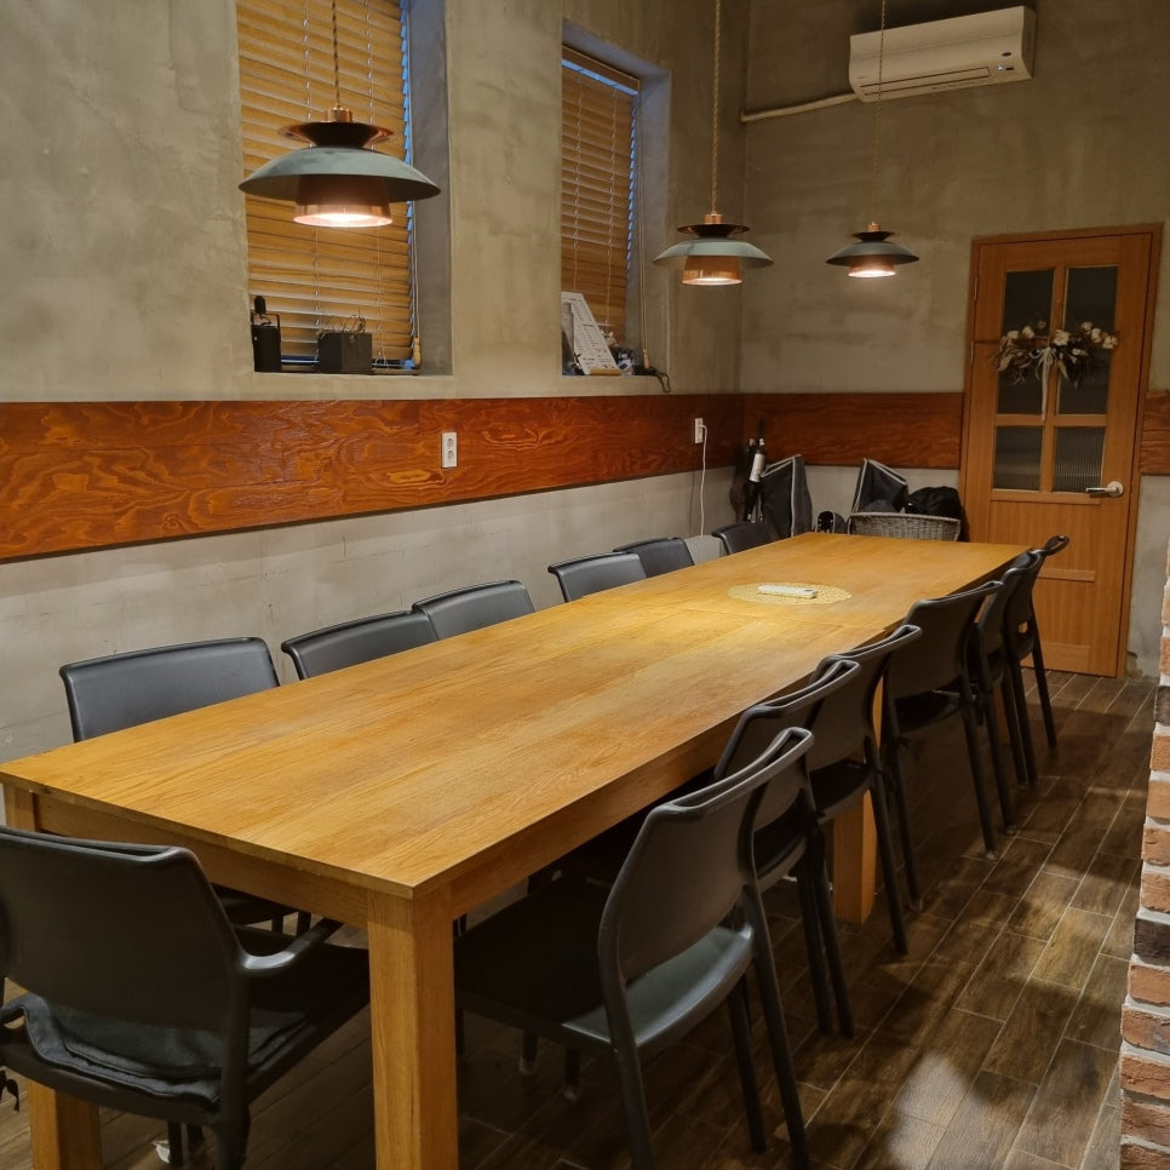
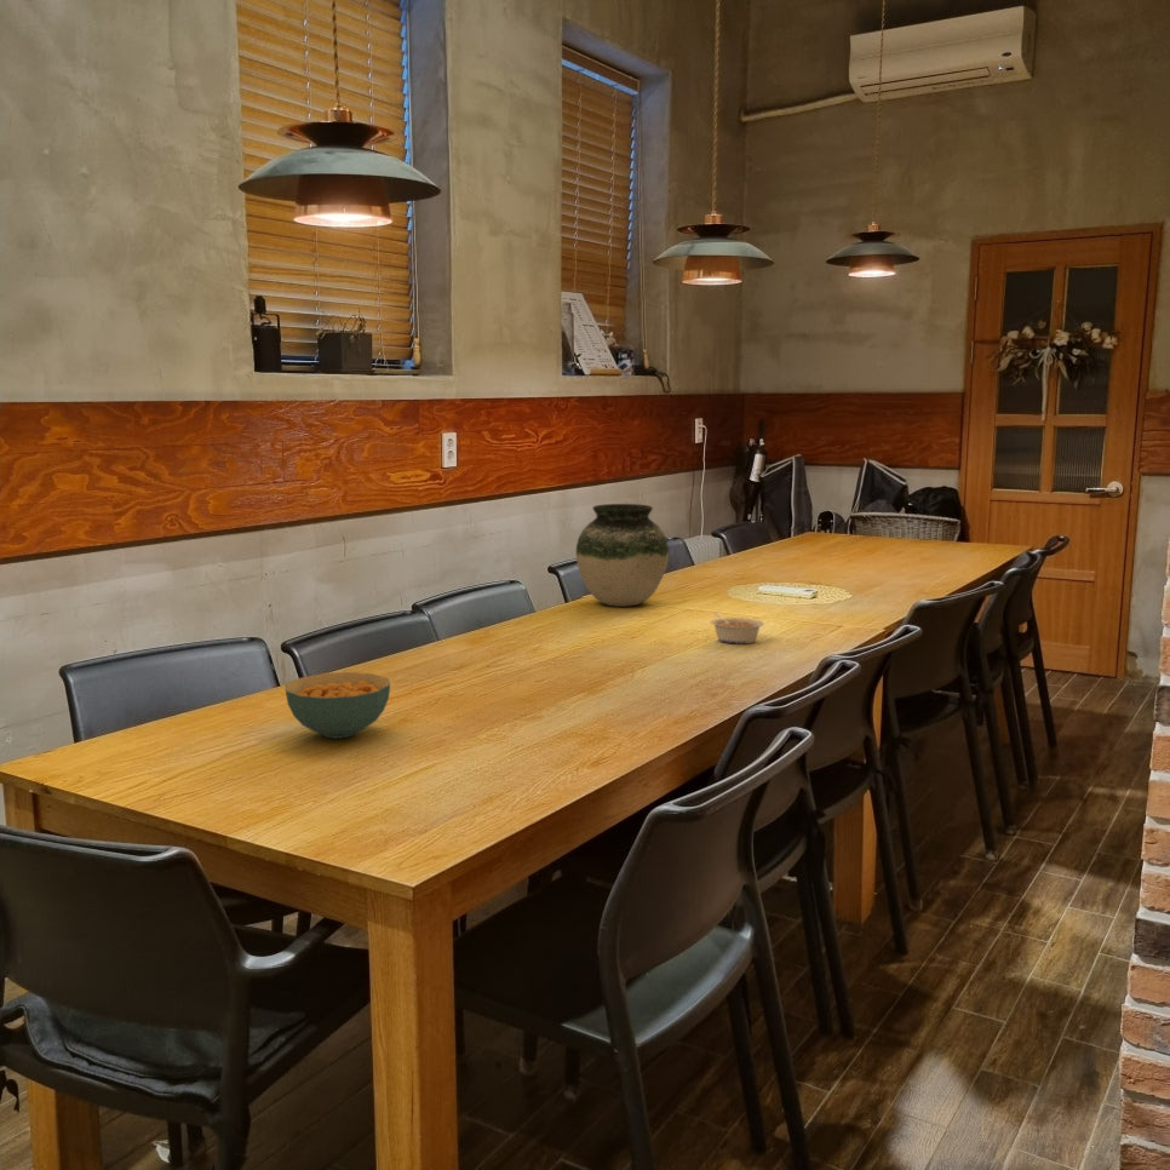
+ cereal bowl [285,671,391,740]
+ legume [710,612,765,646]
+ vase [574,503,670,608]
